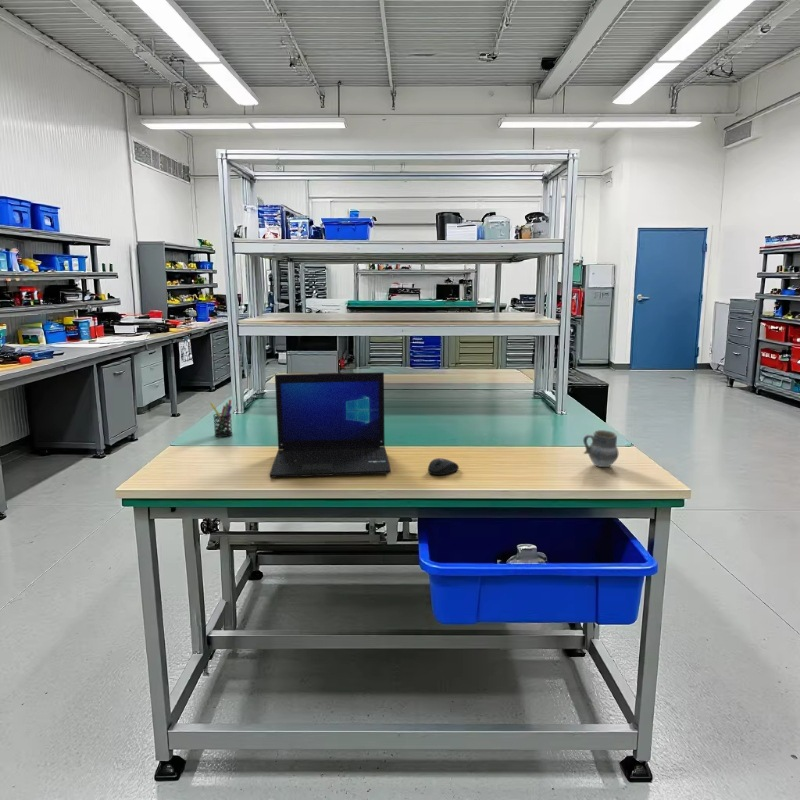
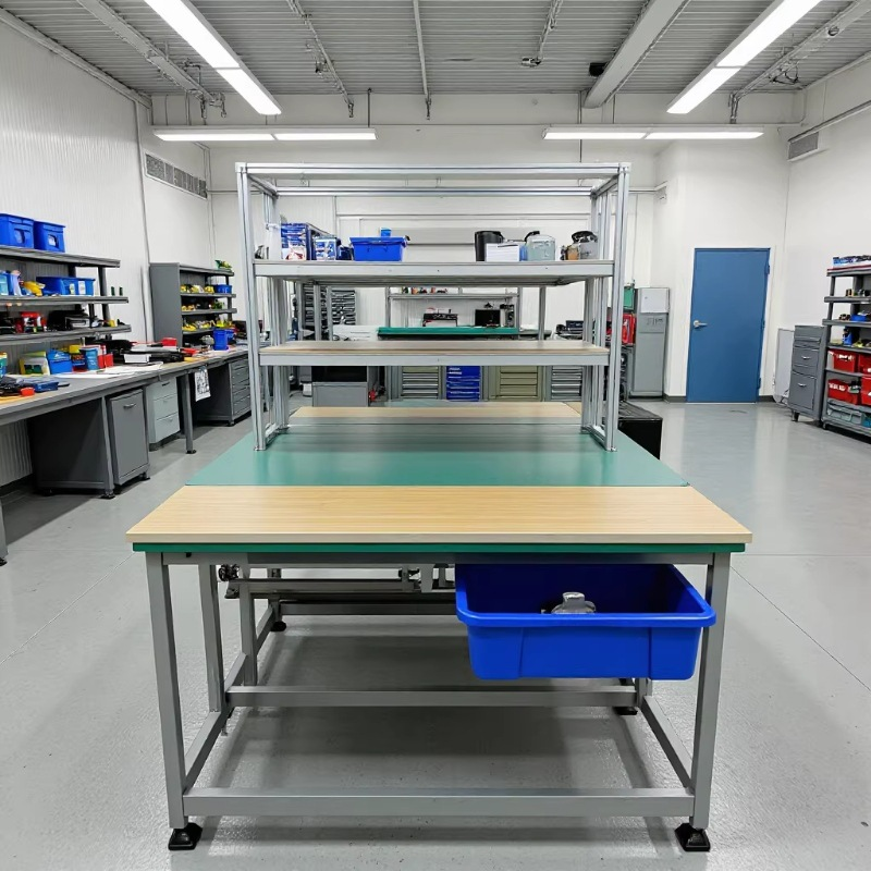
- laptop [268,371,392,478]
- pen holder [209,399,234,438]
- mouse [427,457,460,476]
- cup [582,429,619,468]
